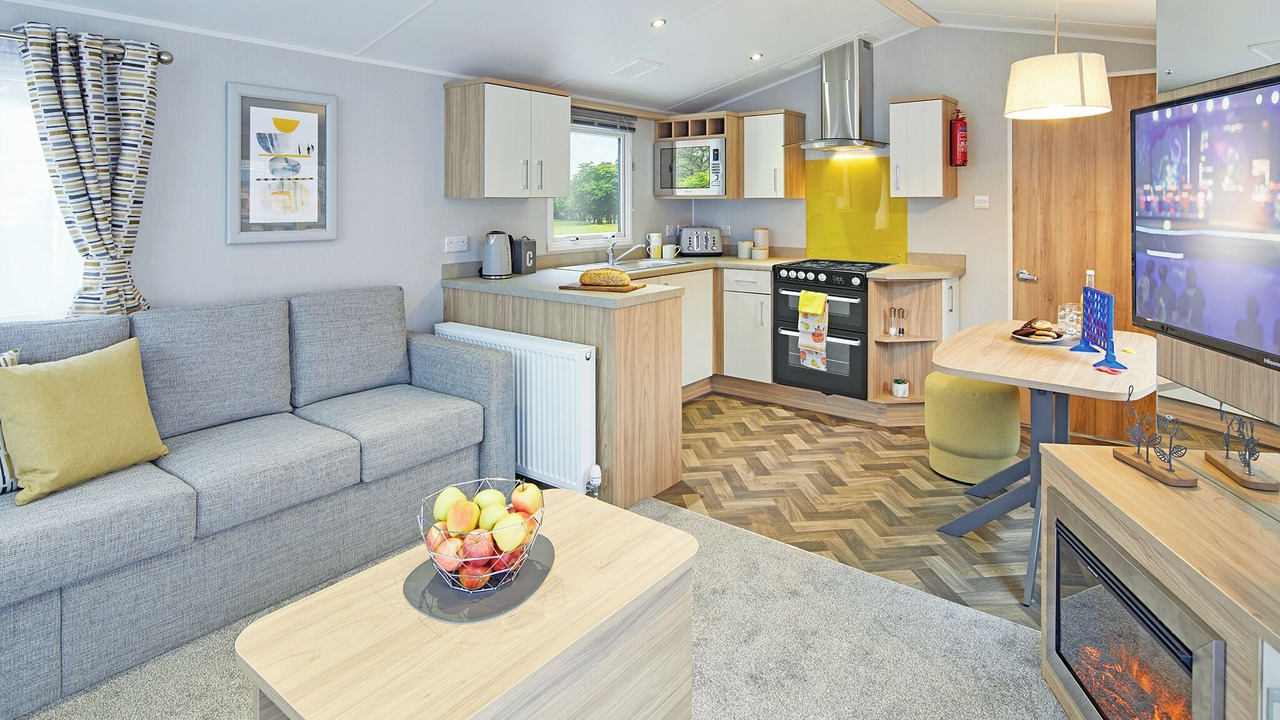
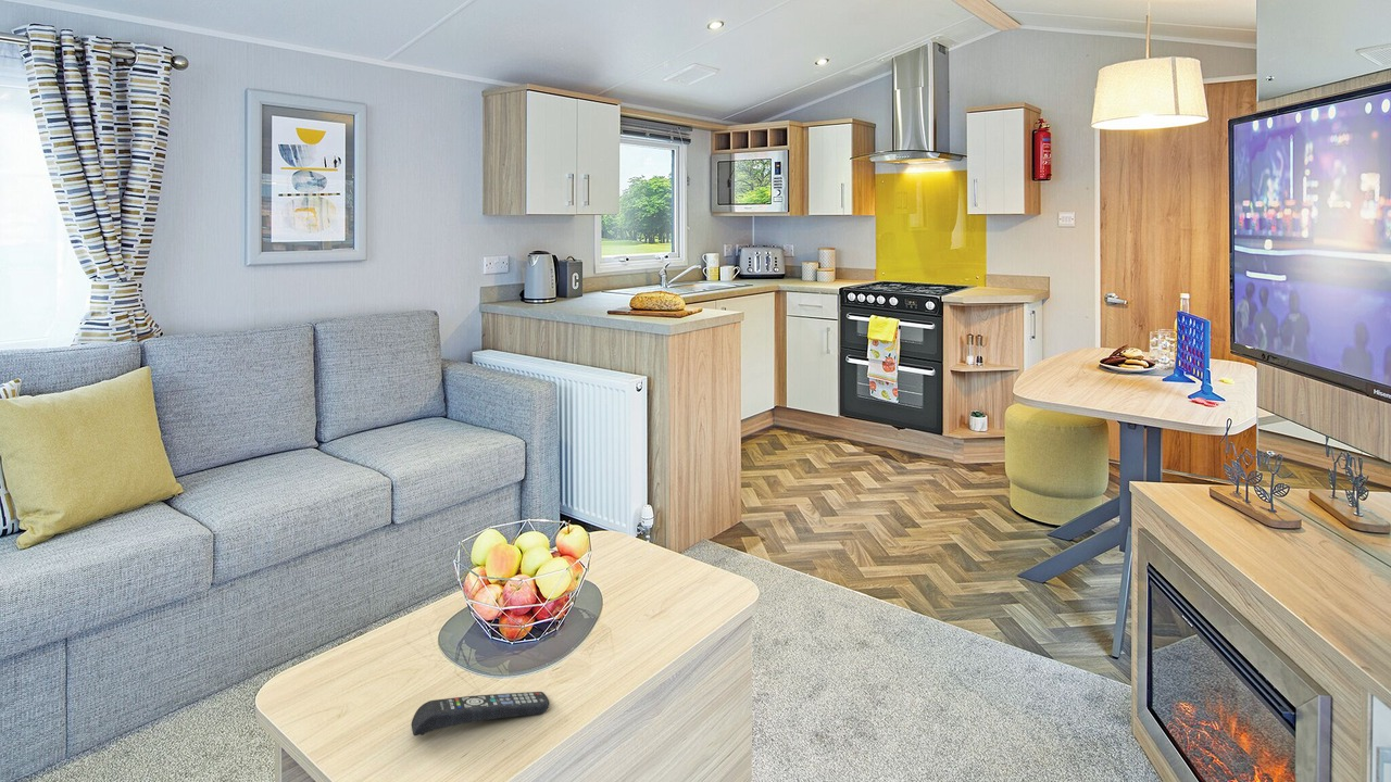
+ remote control [410,691,551,736]
